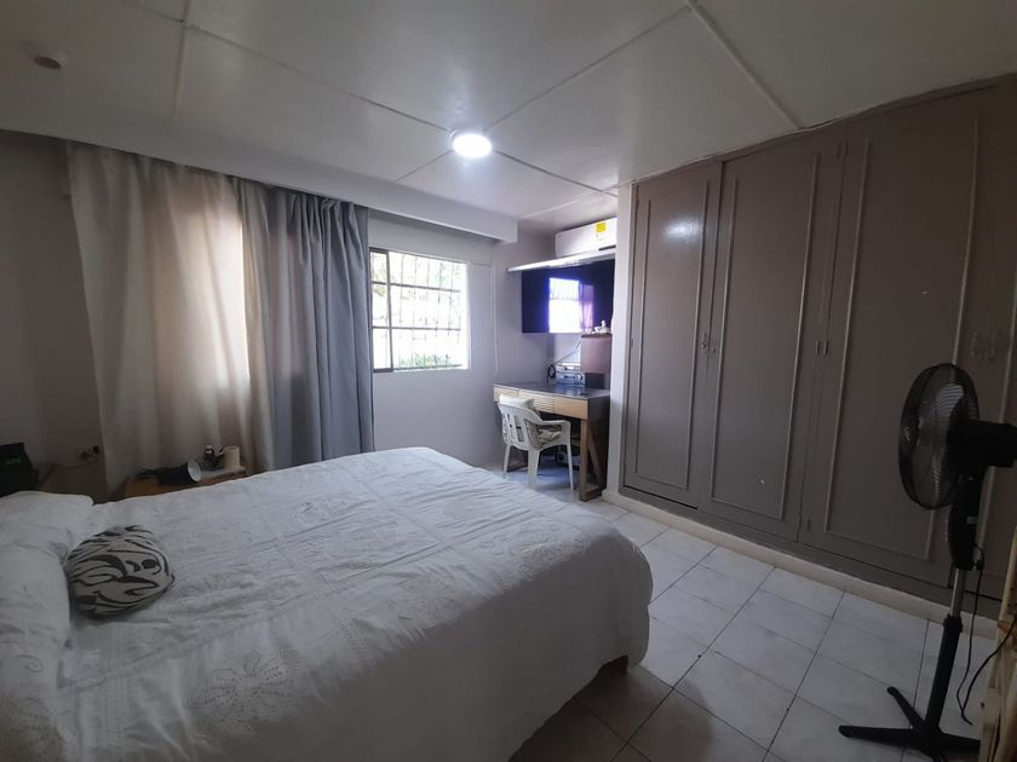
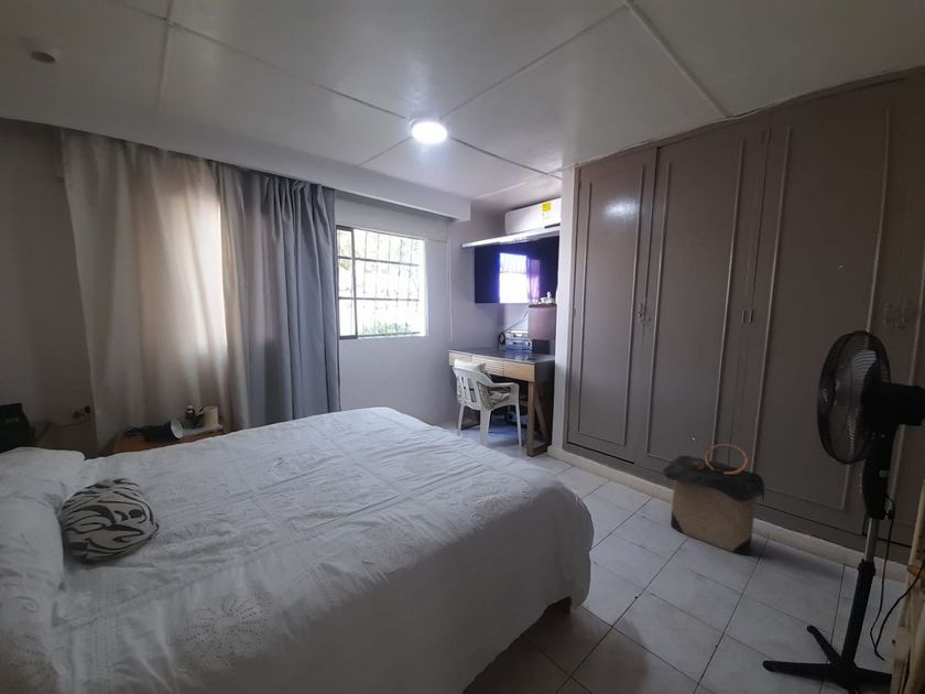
+ laundry hamper [662,443,766,556]
